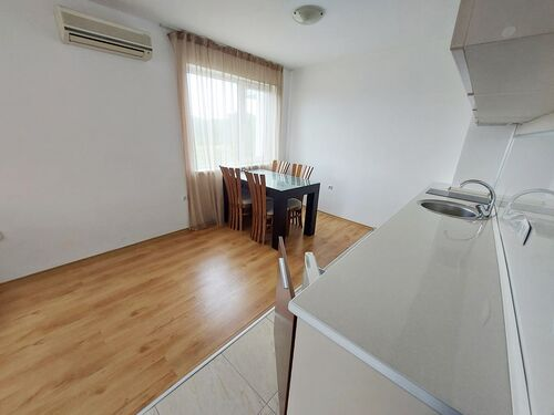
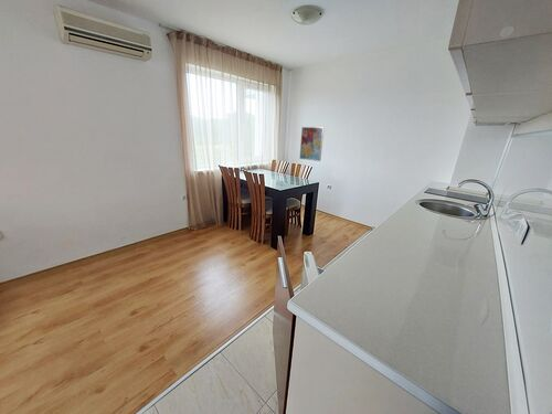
+ wall art [299,126,326,162]
